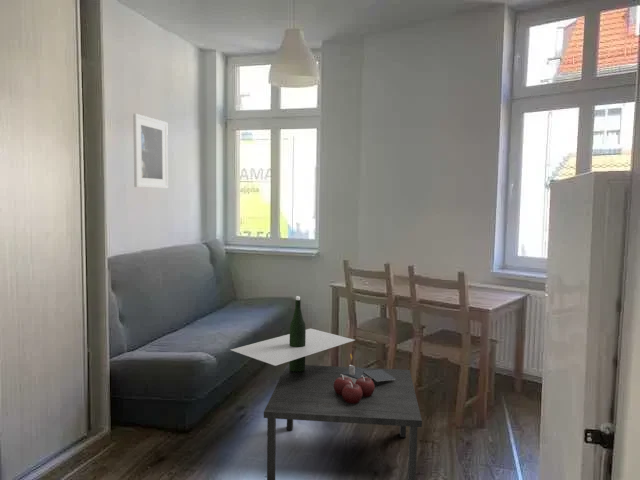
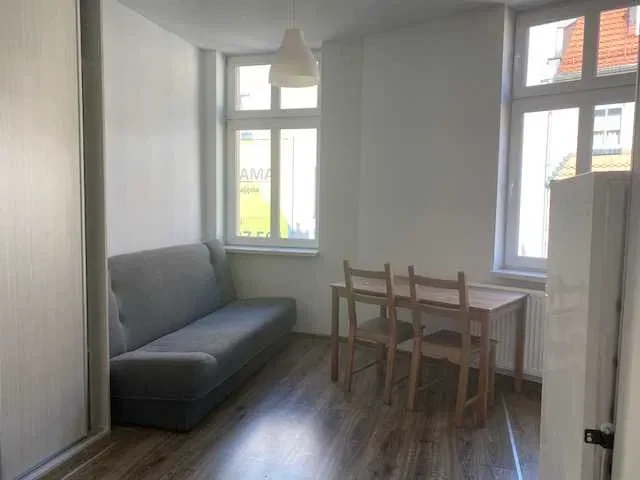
- coffee table [230,295,423,480]
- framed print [132,113,169,189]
